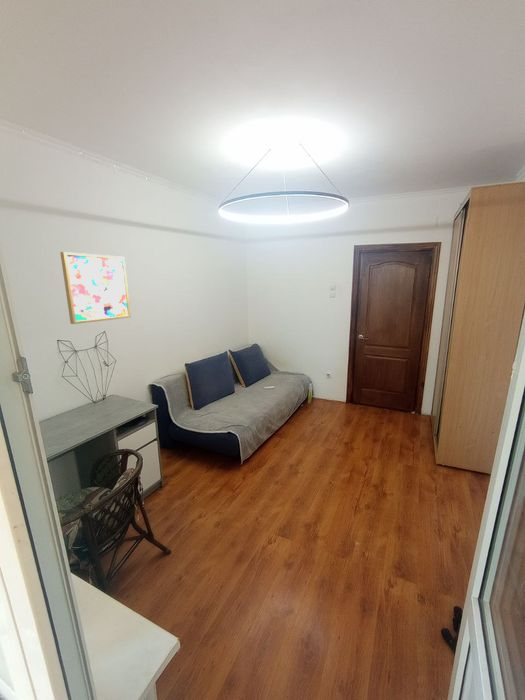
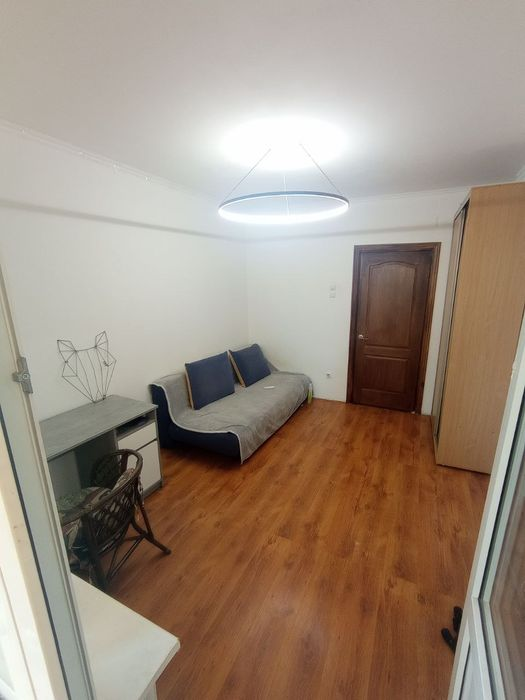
- wall art [59,251,132,325]
